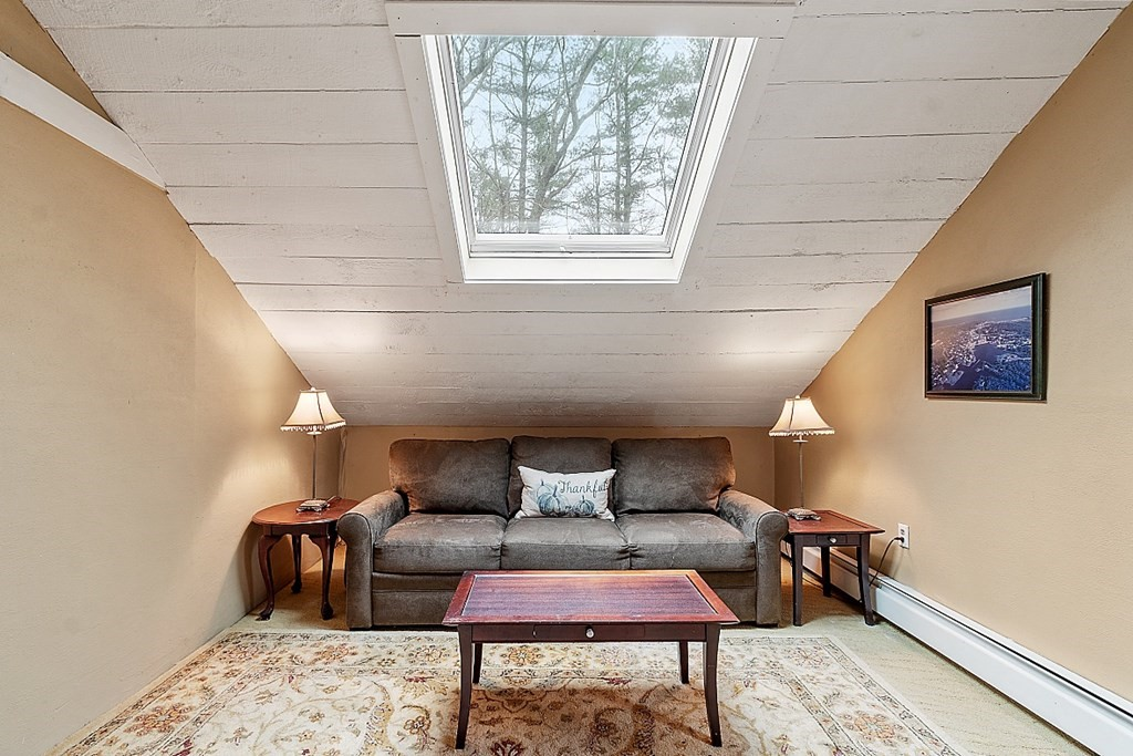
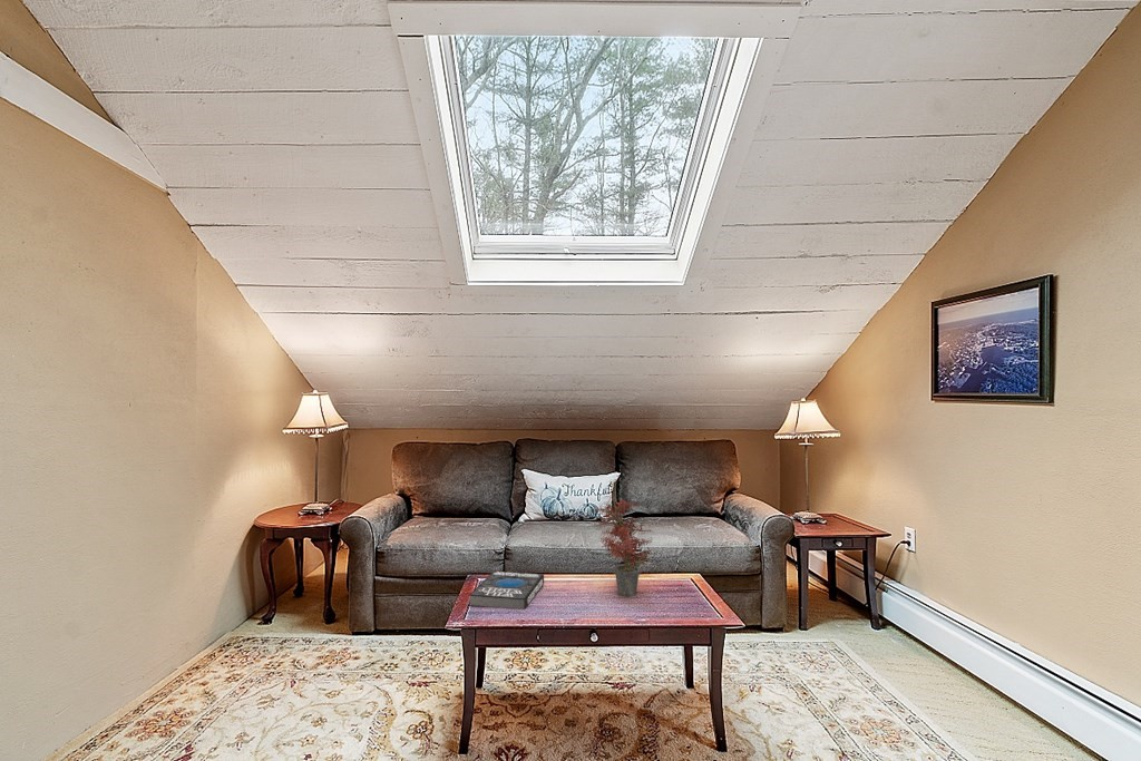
+ book [468,570,545,609]
+ potted plant [593,481,654,597]
